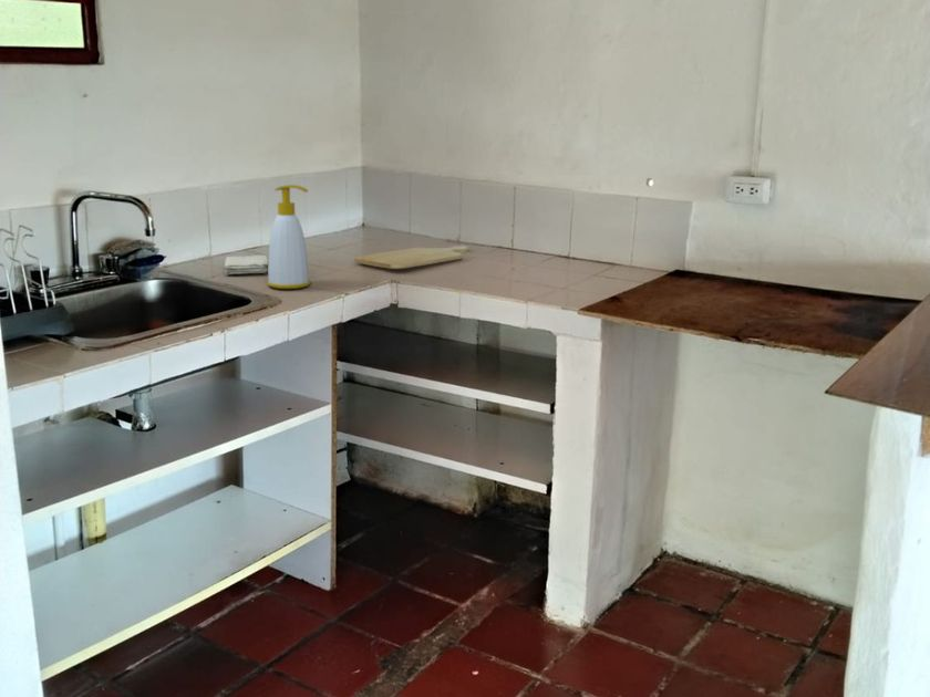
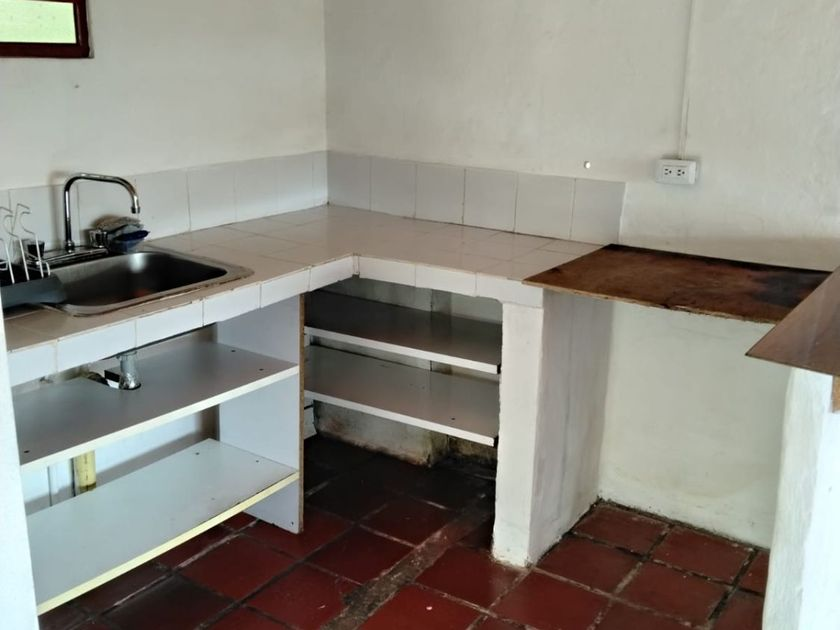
- chopping board [353,245,469,270]
- soap bottle [266,184,311,290]
- washcloth [224,254,269,275]
